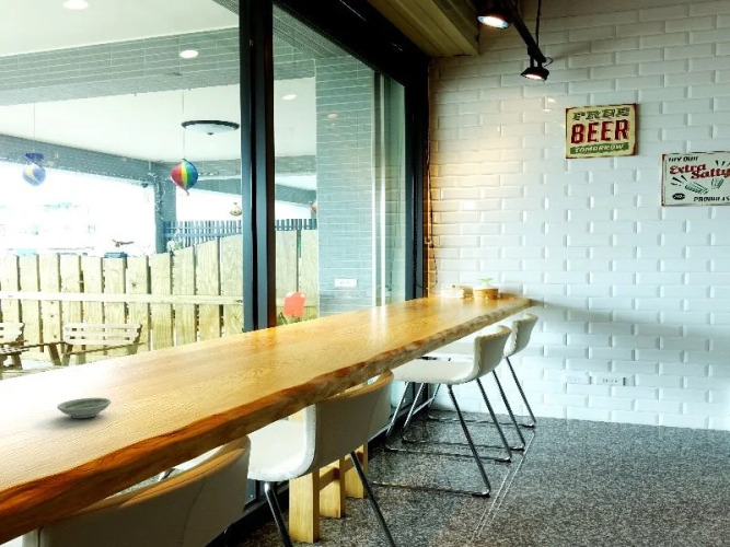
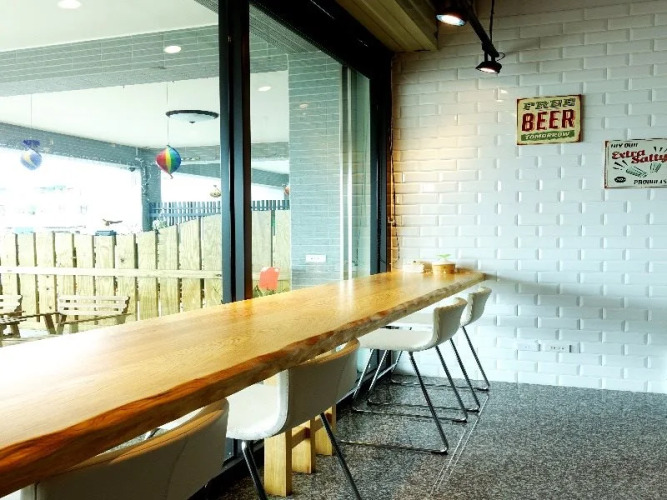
- saucer [56,397,113,419]
